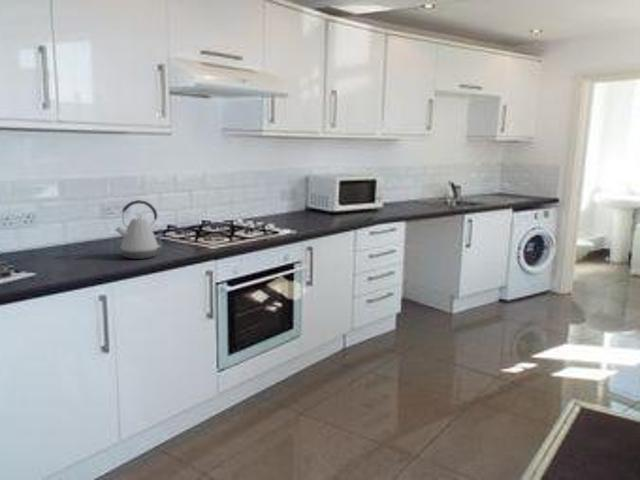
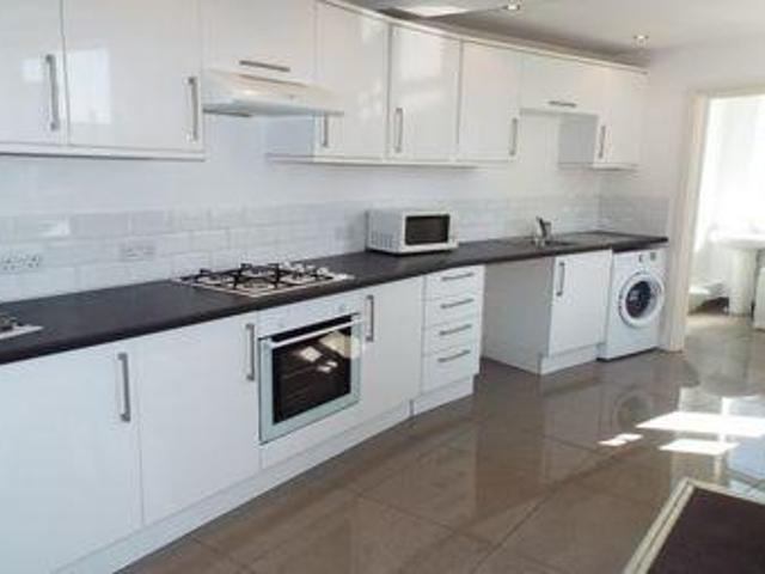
- kettle [114,199,162,260]
